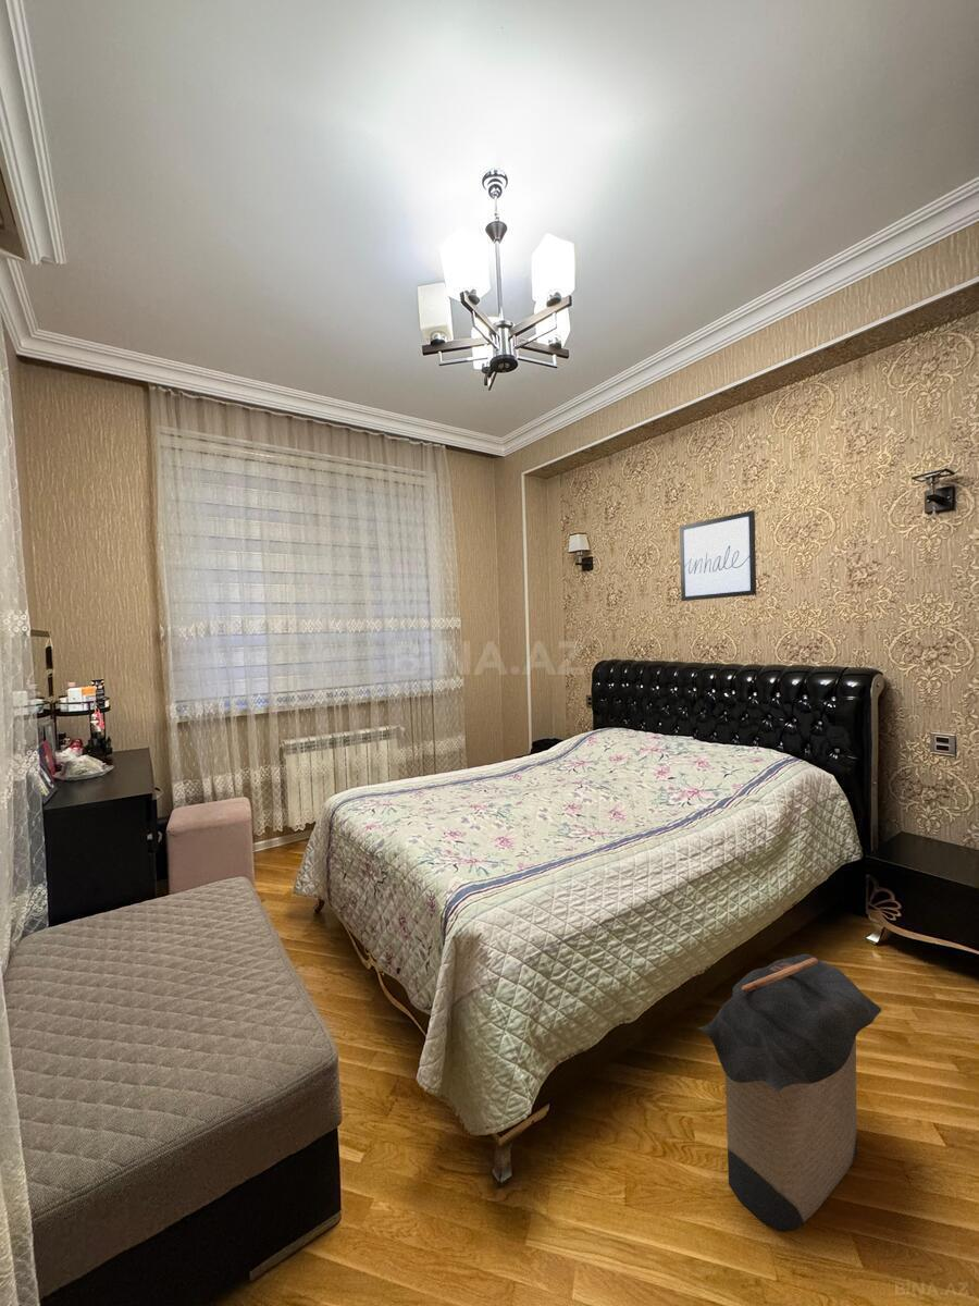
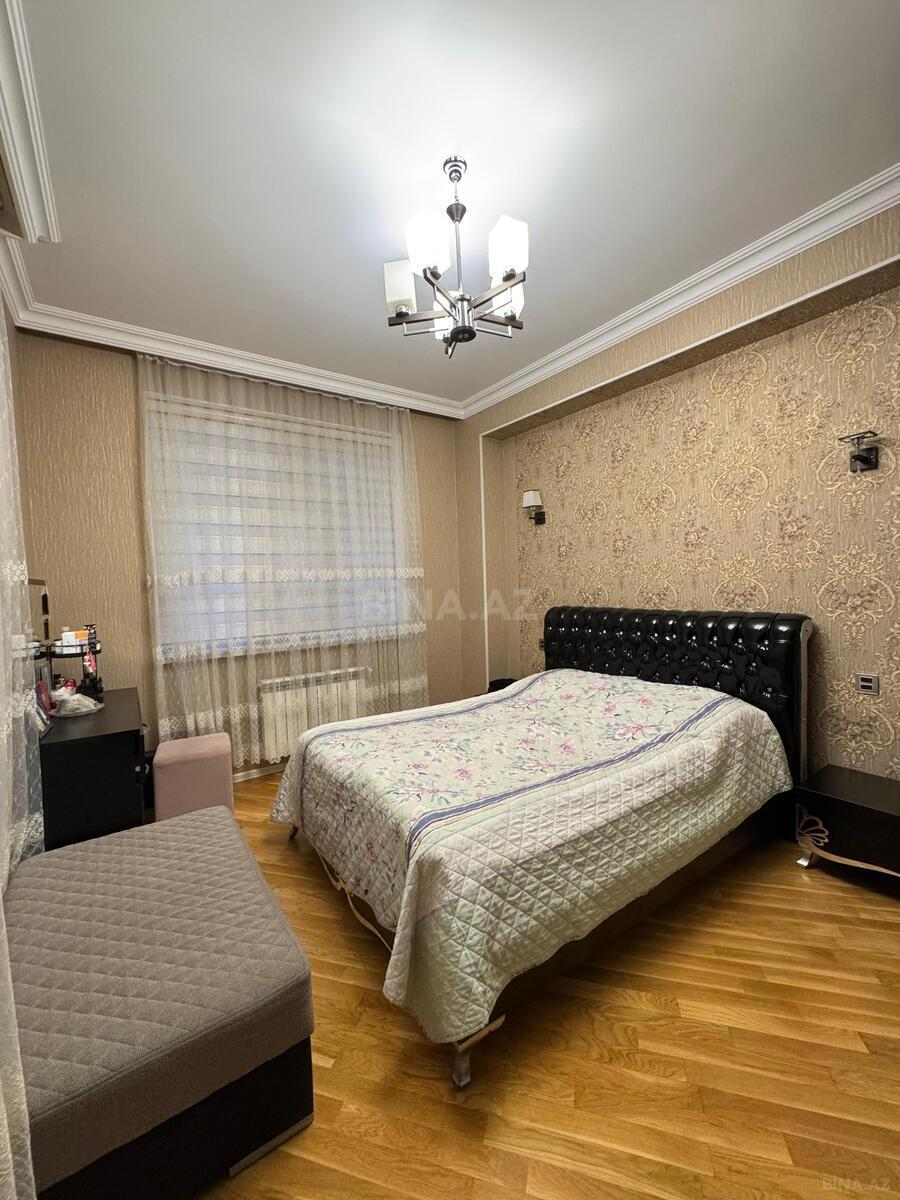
- wall art [679,509,757,602]
- laundry hamper [696,953,882,1232]
